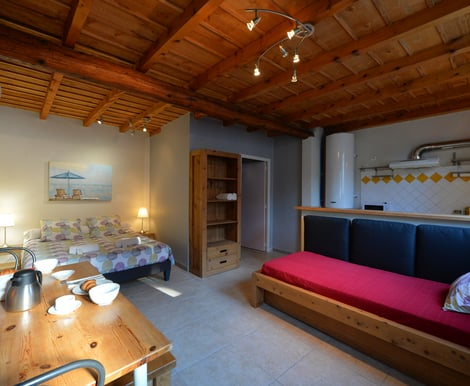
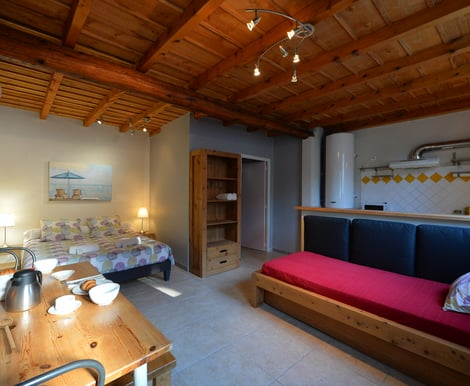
+ spoon [0,317,17,351]
